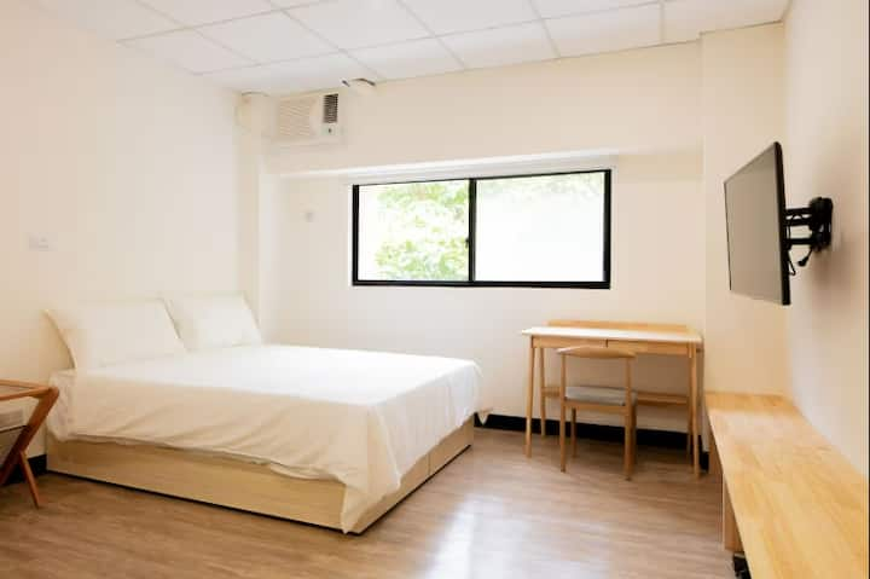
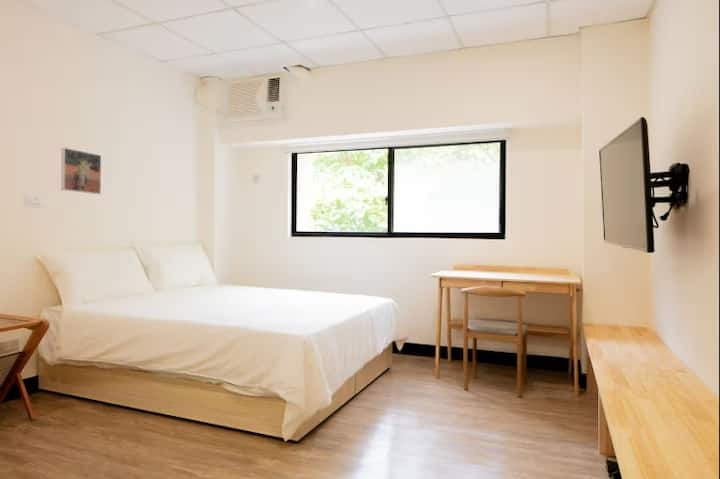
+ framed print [60,147,102,195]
